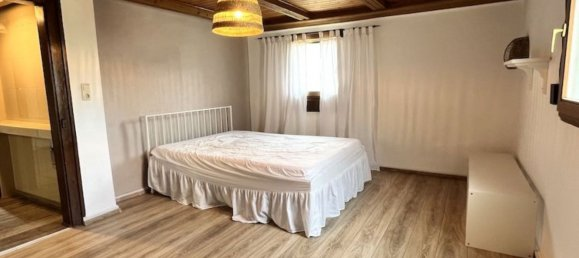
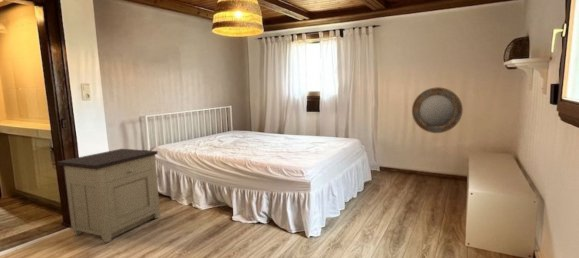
+ home mirror [411,86,464,134]
+ nightstand [56,148,161,244]
